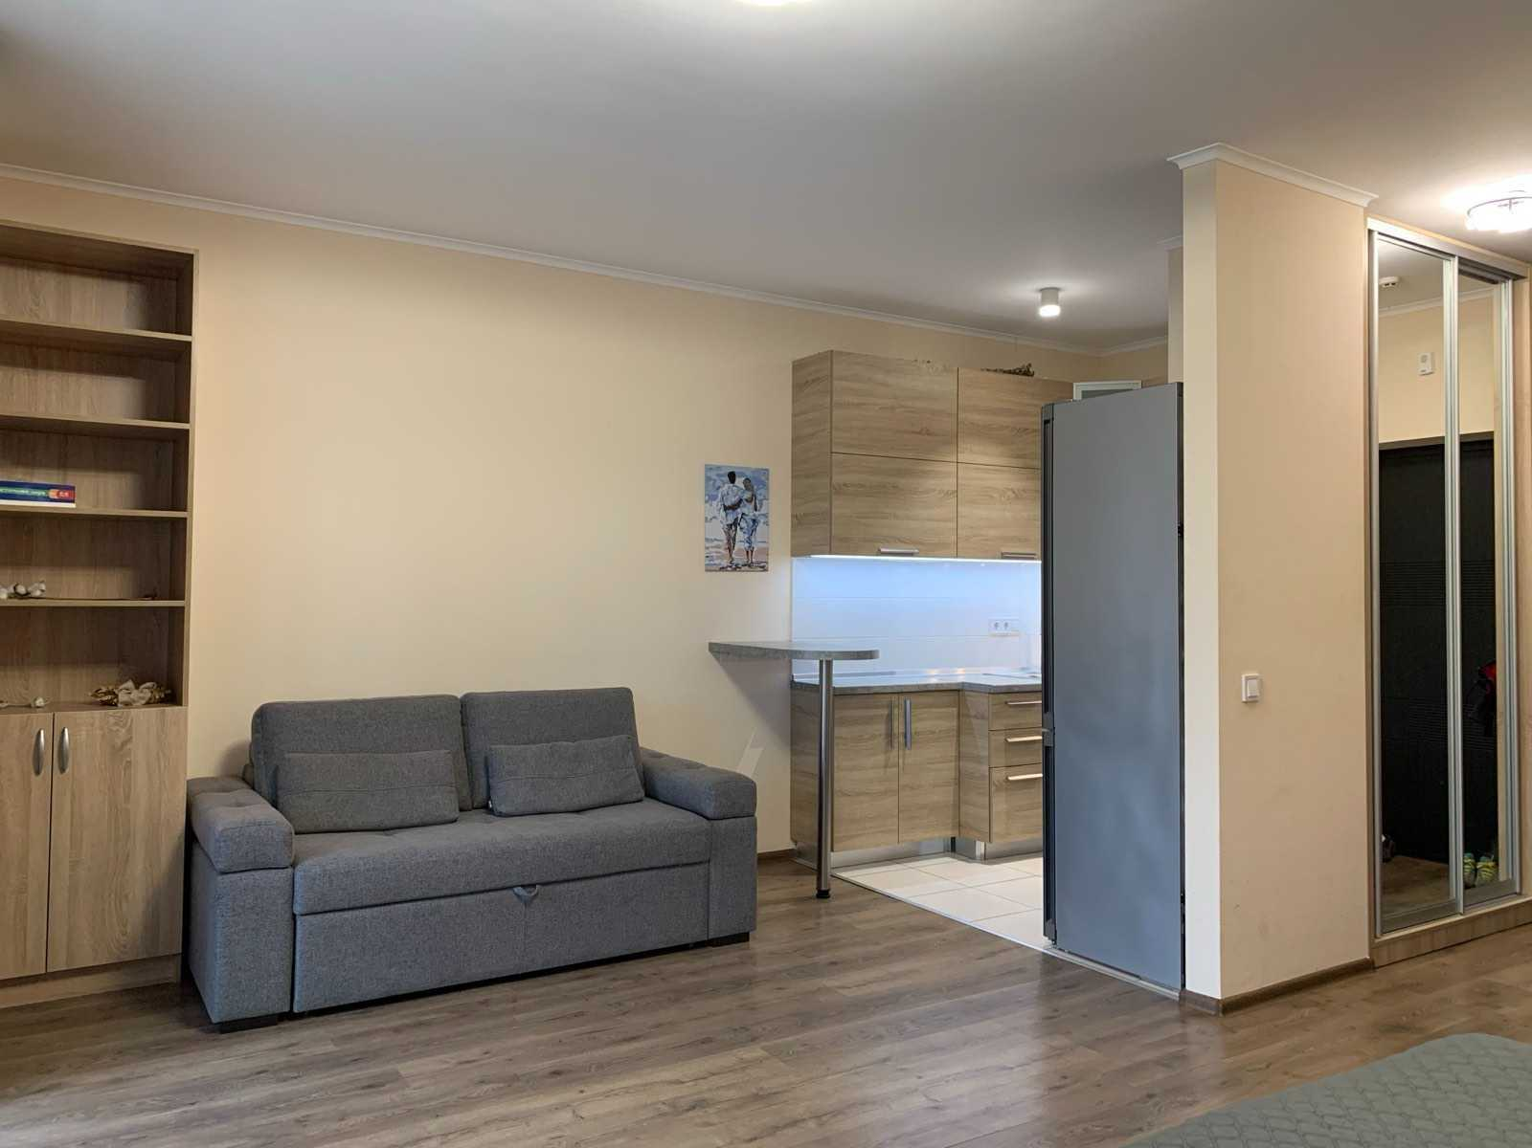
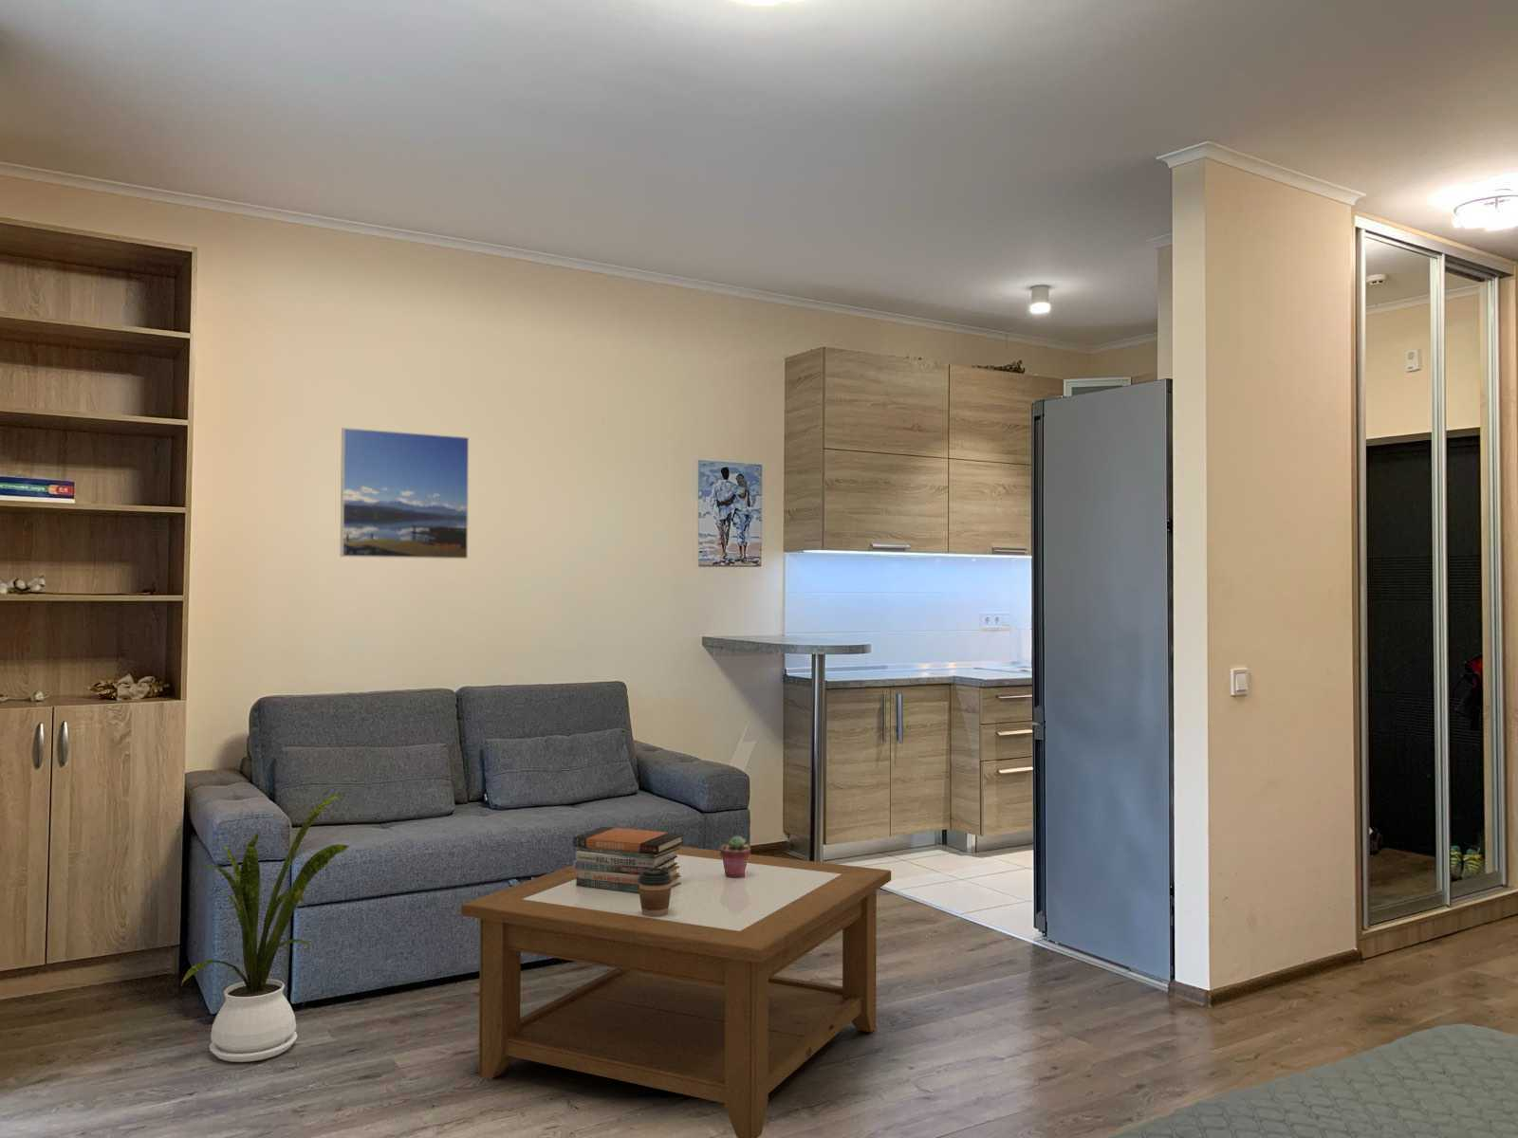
+ house plant [180,793,351,1063]
+ book stack [573,826,685,894]
+ potted succulent [720,834,752,879]
+ coffee cup [637,867,673,917]
+ coffee table [460,846,892,1138]
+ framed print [339,427,470,561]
